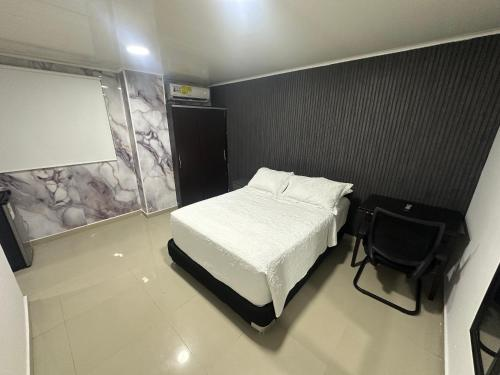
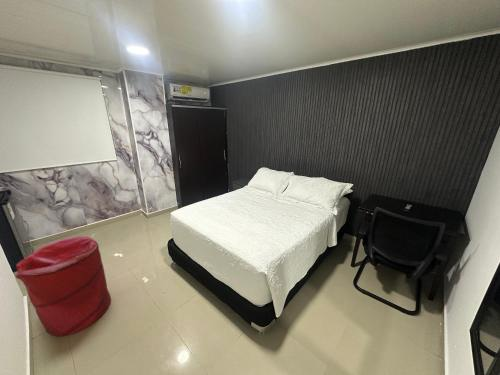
+ laundry hamper [15,235,112,337]
